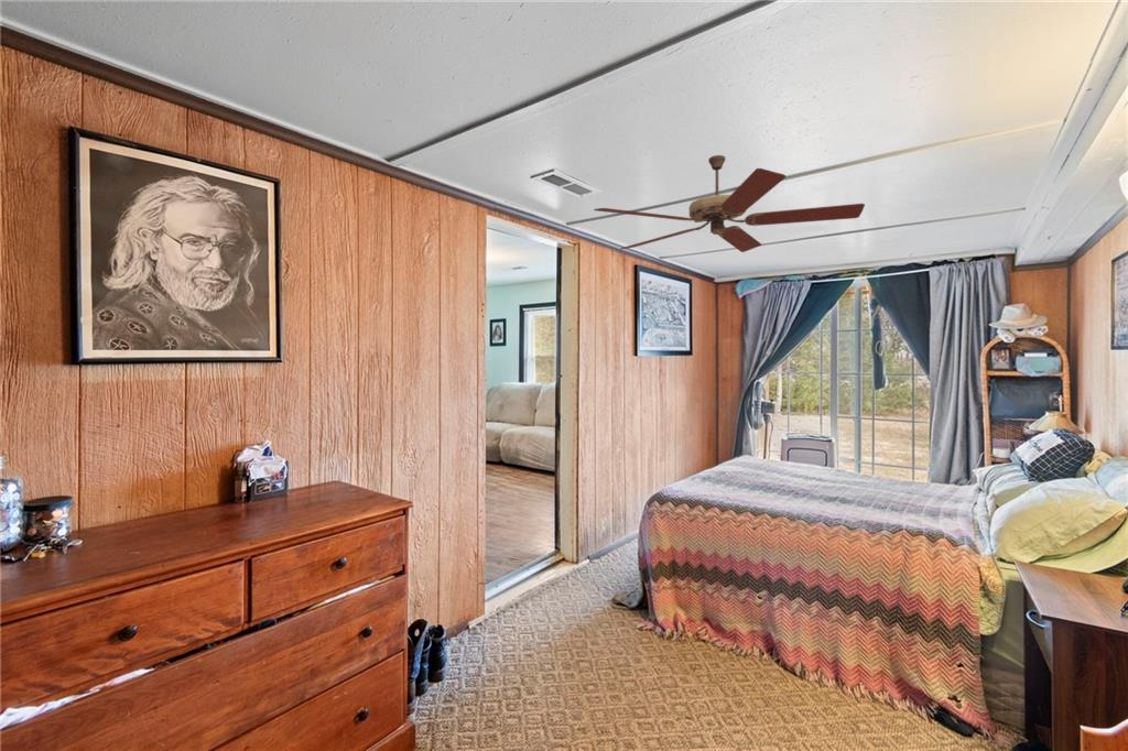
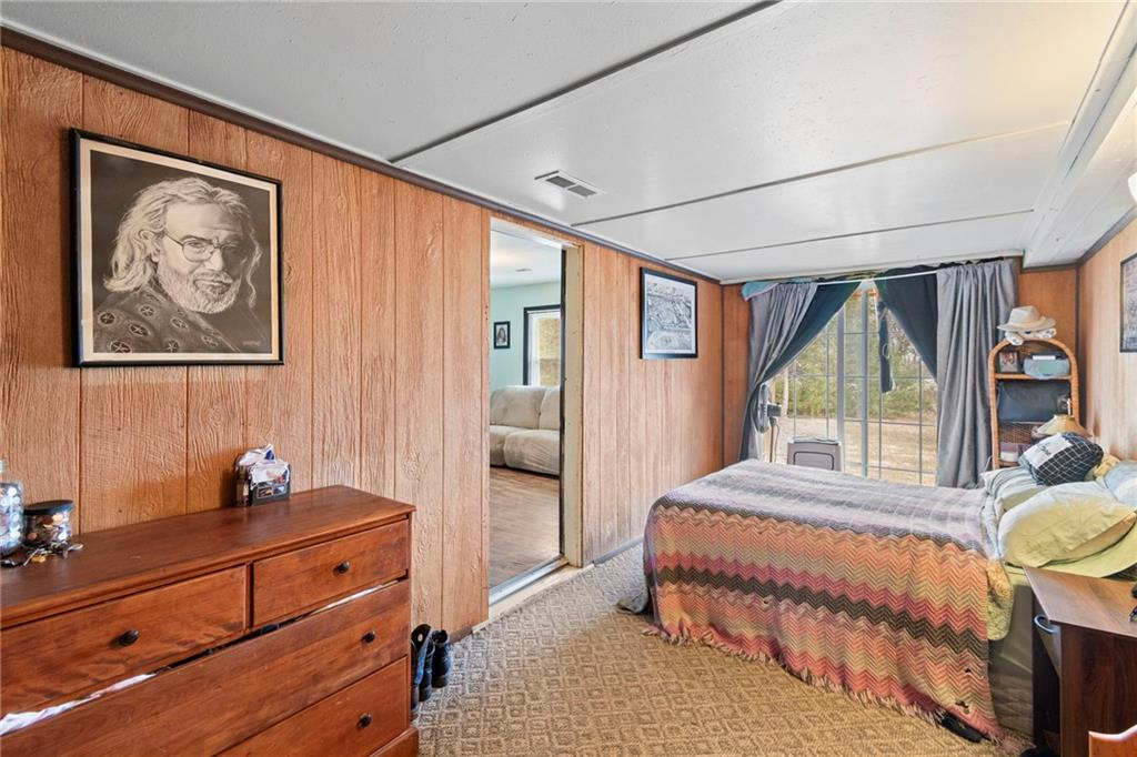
- ceiling fan [593,154,866,253]
